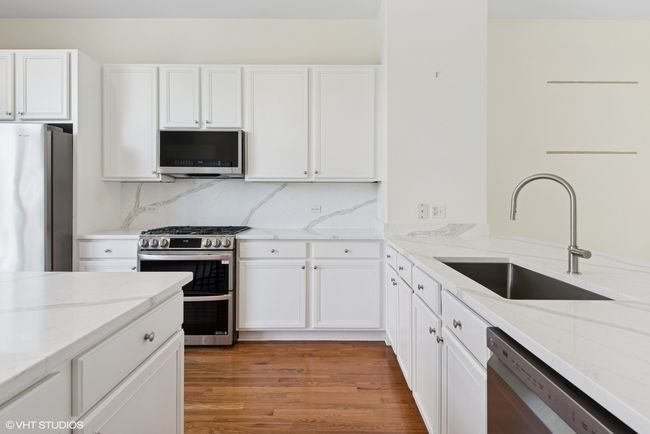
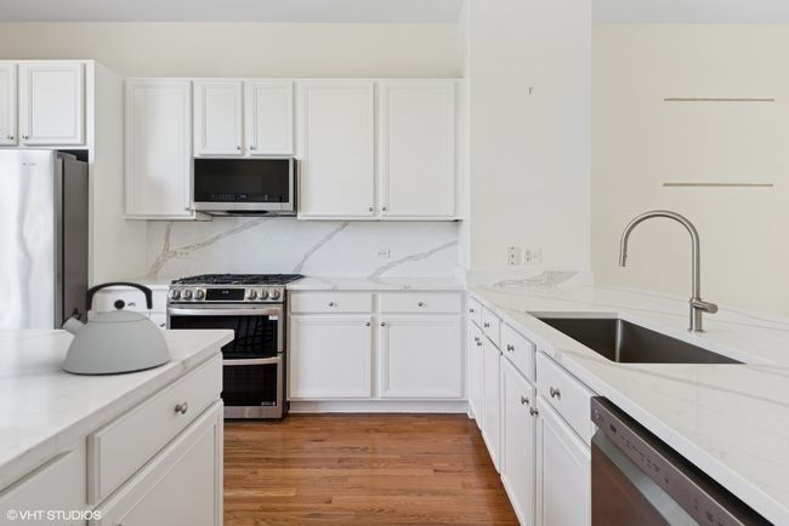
+ kettle [59,281,171,375]
